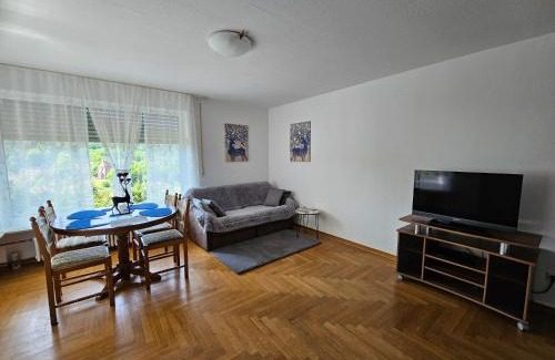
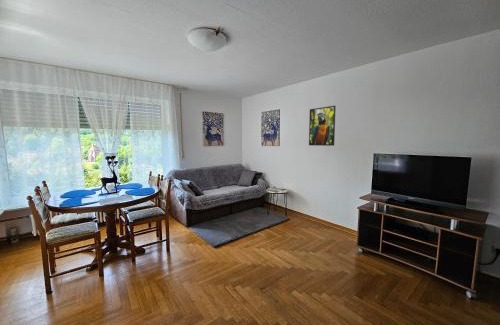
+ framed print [308,105,337,147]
